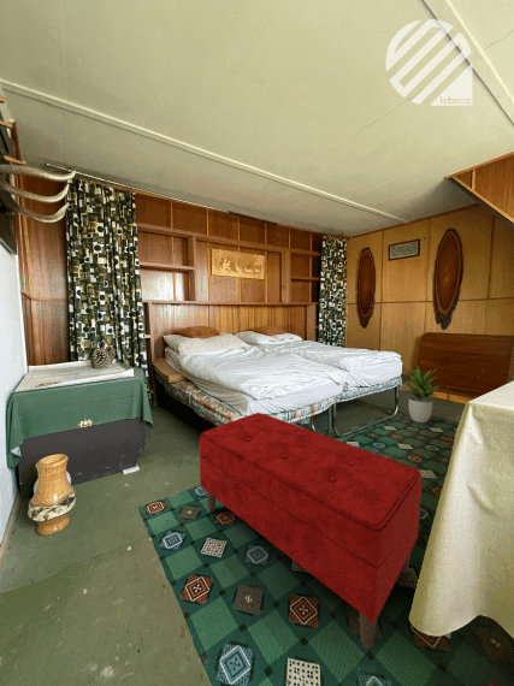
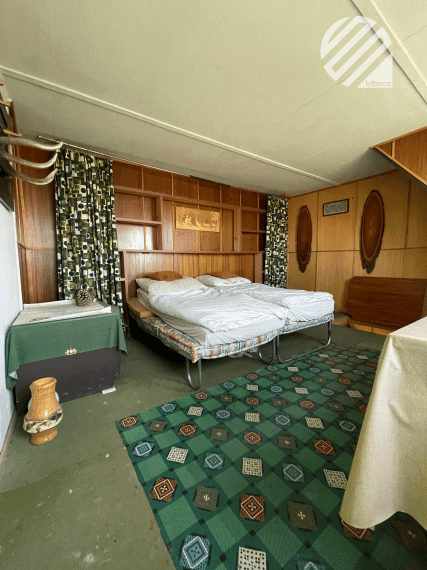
- potted plant [398,363,443,424]
- bench [199,412,423,650]
